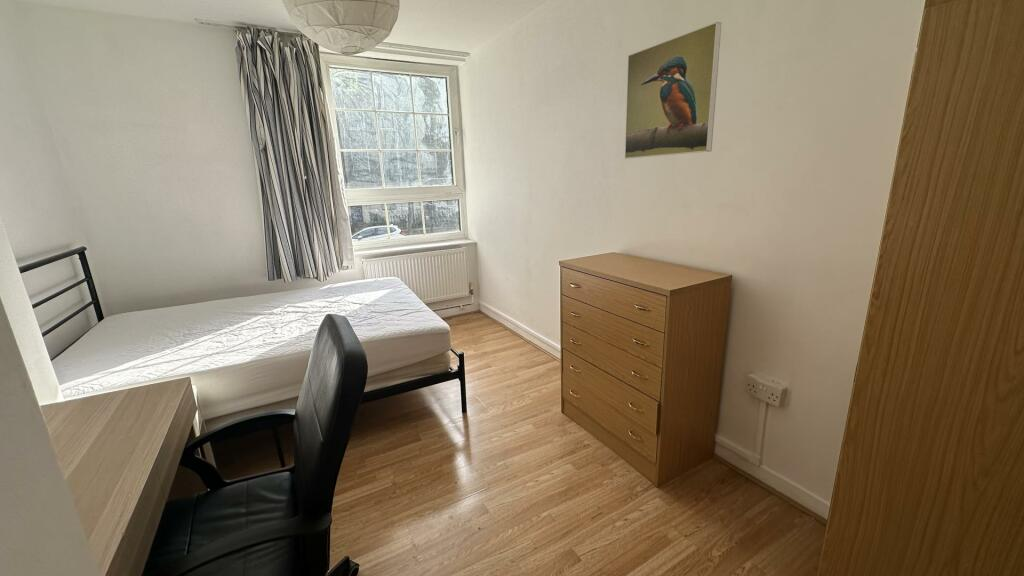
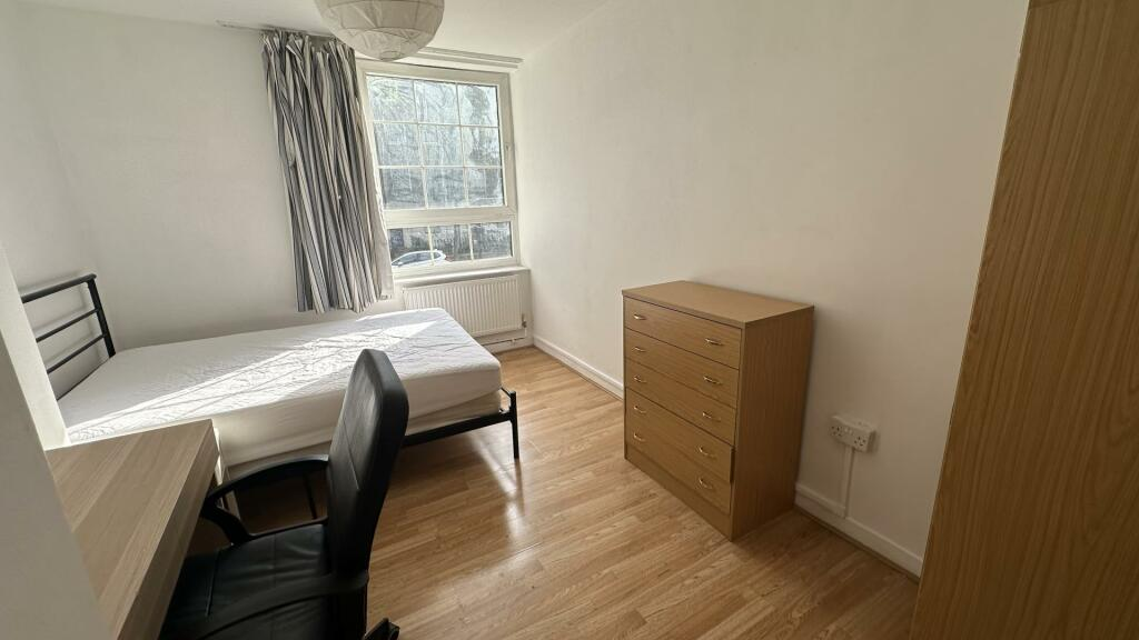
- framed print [624,21,722,160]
